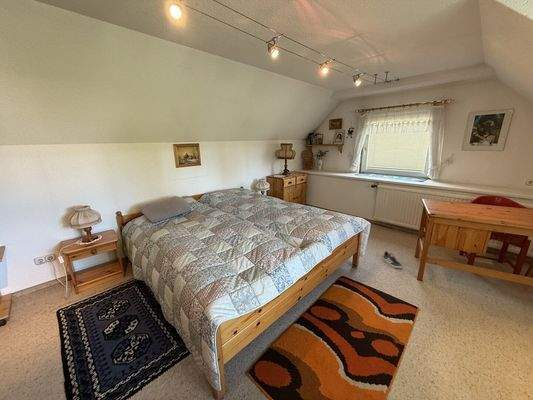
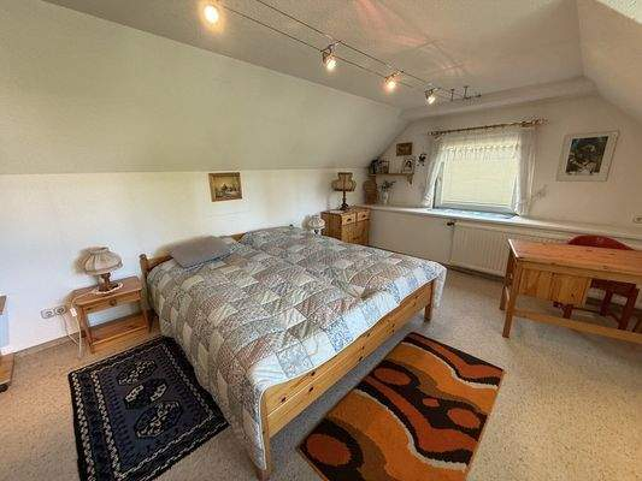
- sneaker [382,250,403,269]
